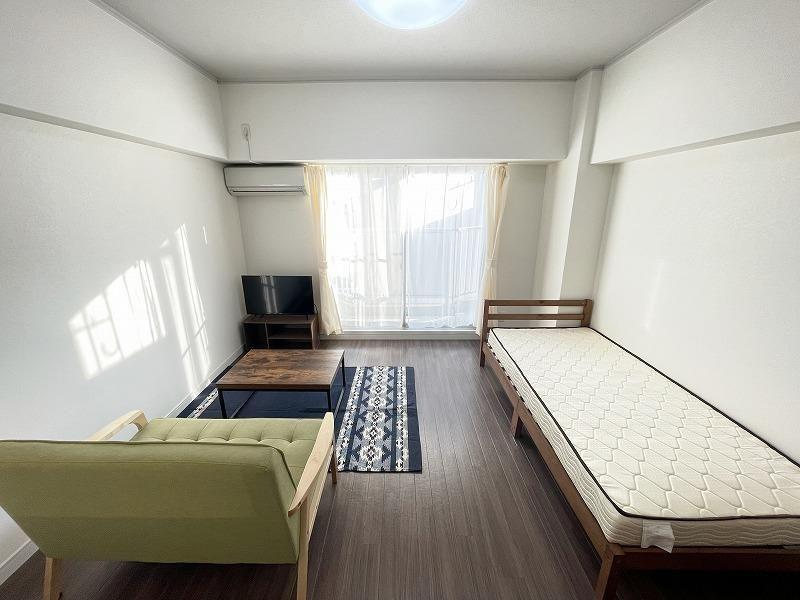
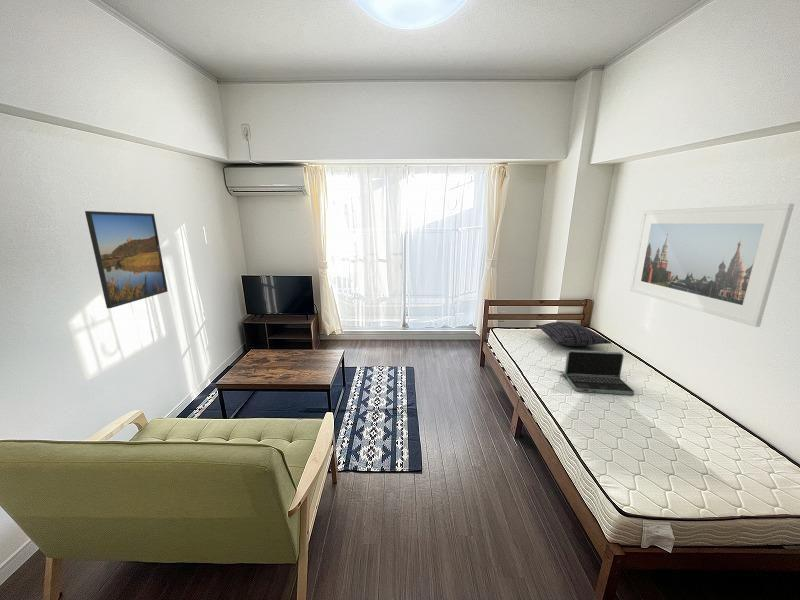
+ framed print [84,210,169,309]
+ laptop [560,349,635,396]
+ pillow [535,321,612,347]
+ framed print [629,203,795,328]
